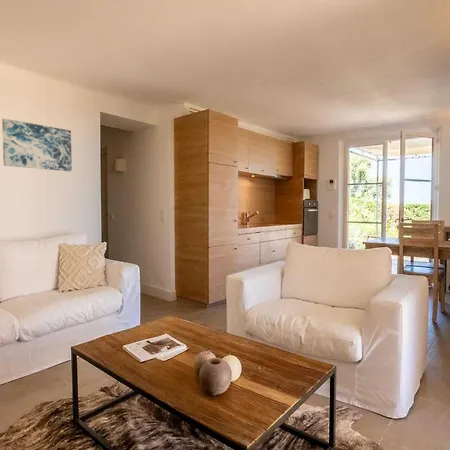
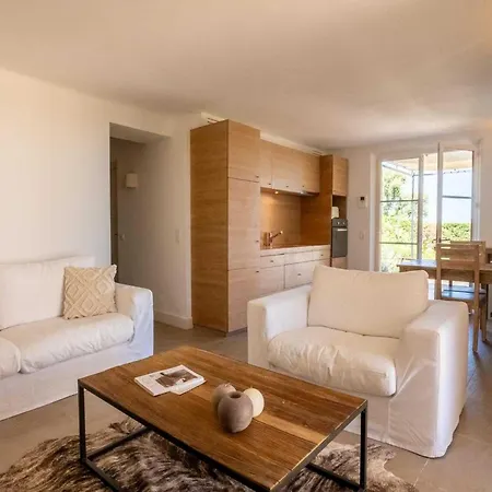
- wall art [1,118,73,172]
